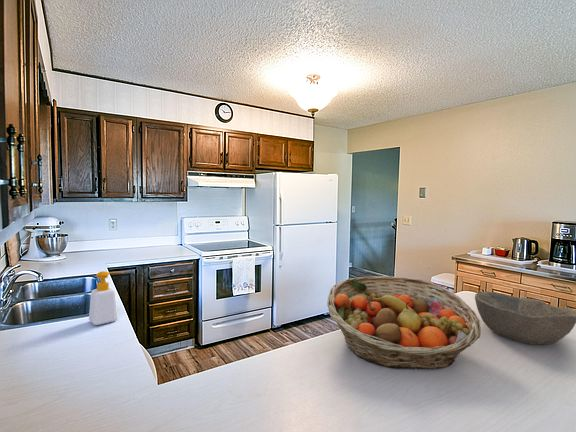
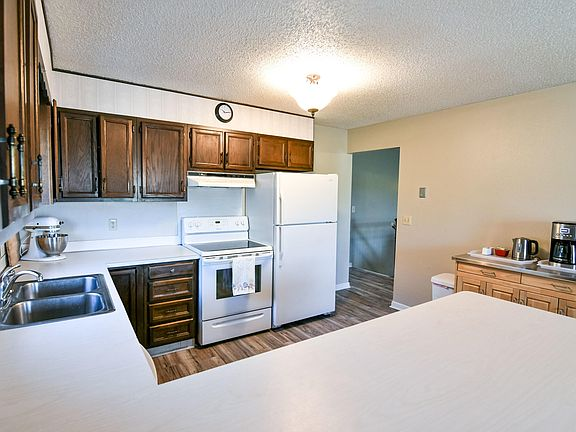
- bowl [474,291,576,345]
- soap bottle [88,270,125,326]
- fruit basket [326,275,482,370]
